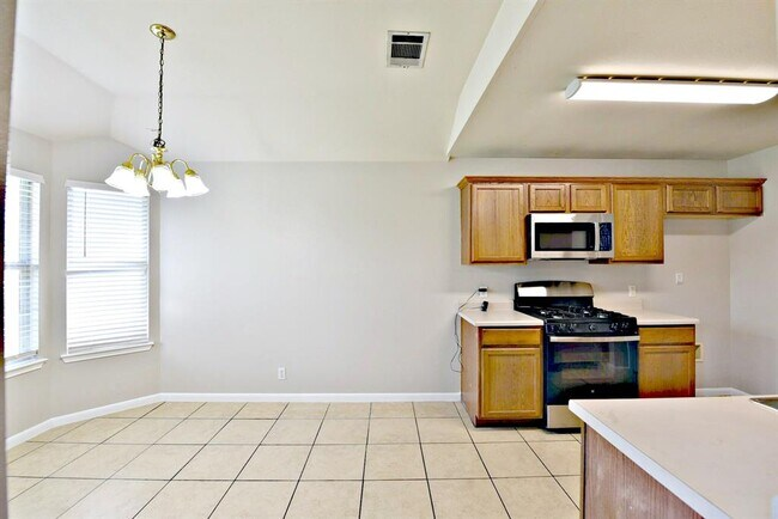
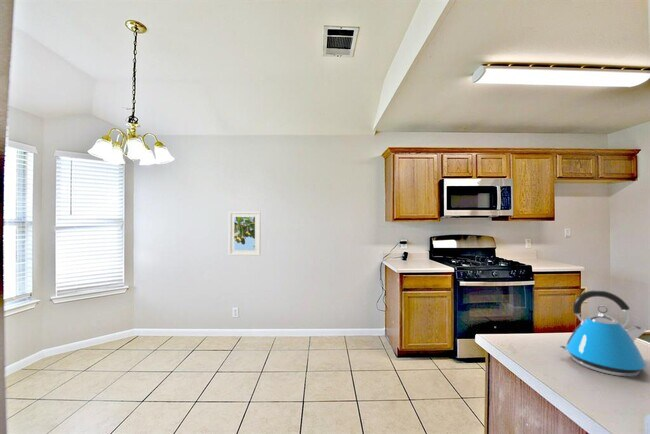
+ kettle [559,289,647,378]
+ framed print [228,210,262,257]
